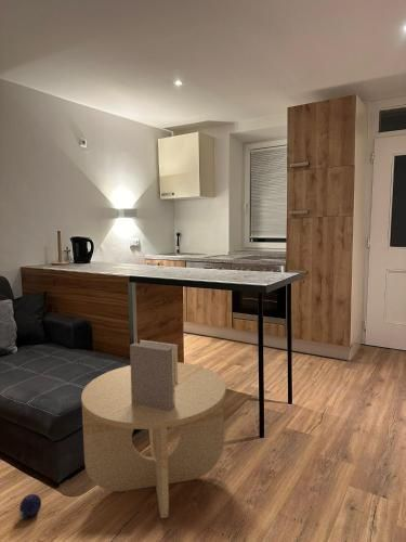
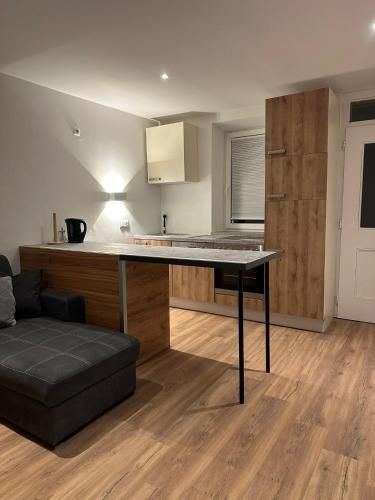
- side table [80,361,226,519]
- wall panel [129,339,179,411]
- ball [17,493,42,520]
